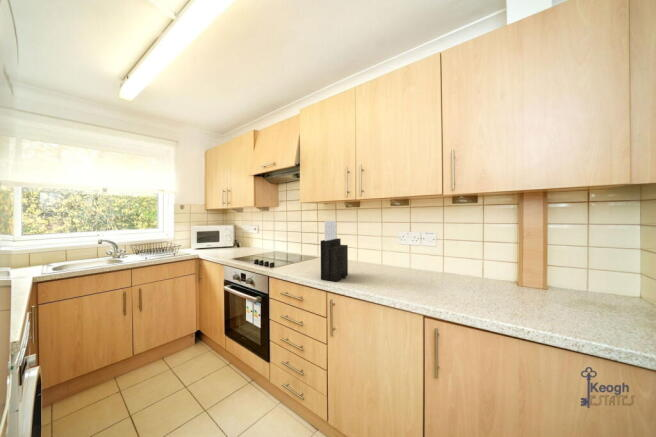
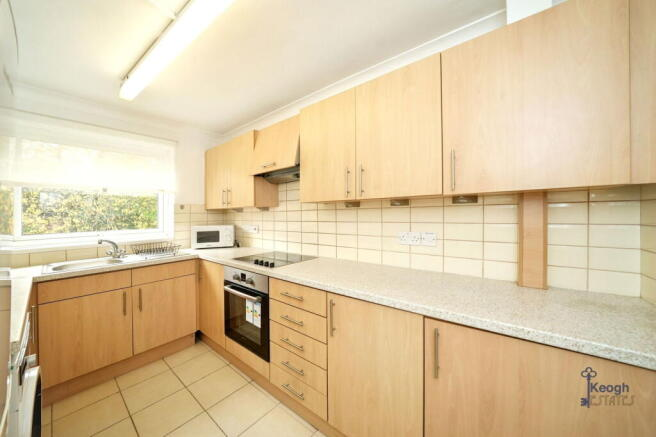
- knife block [320,220,349,282]
